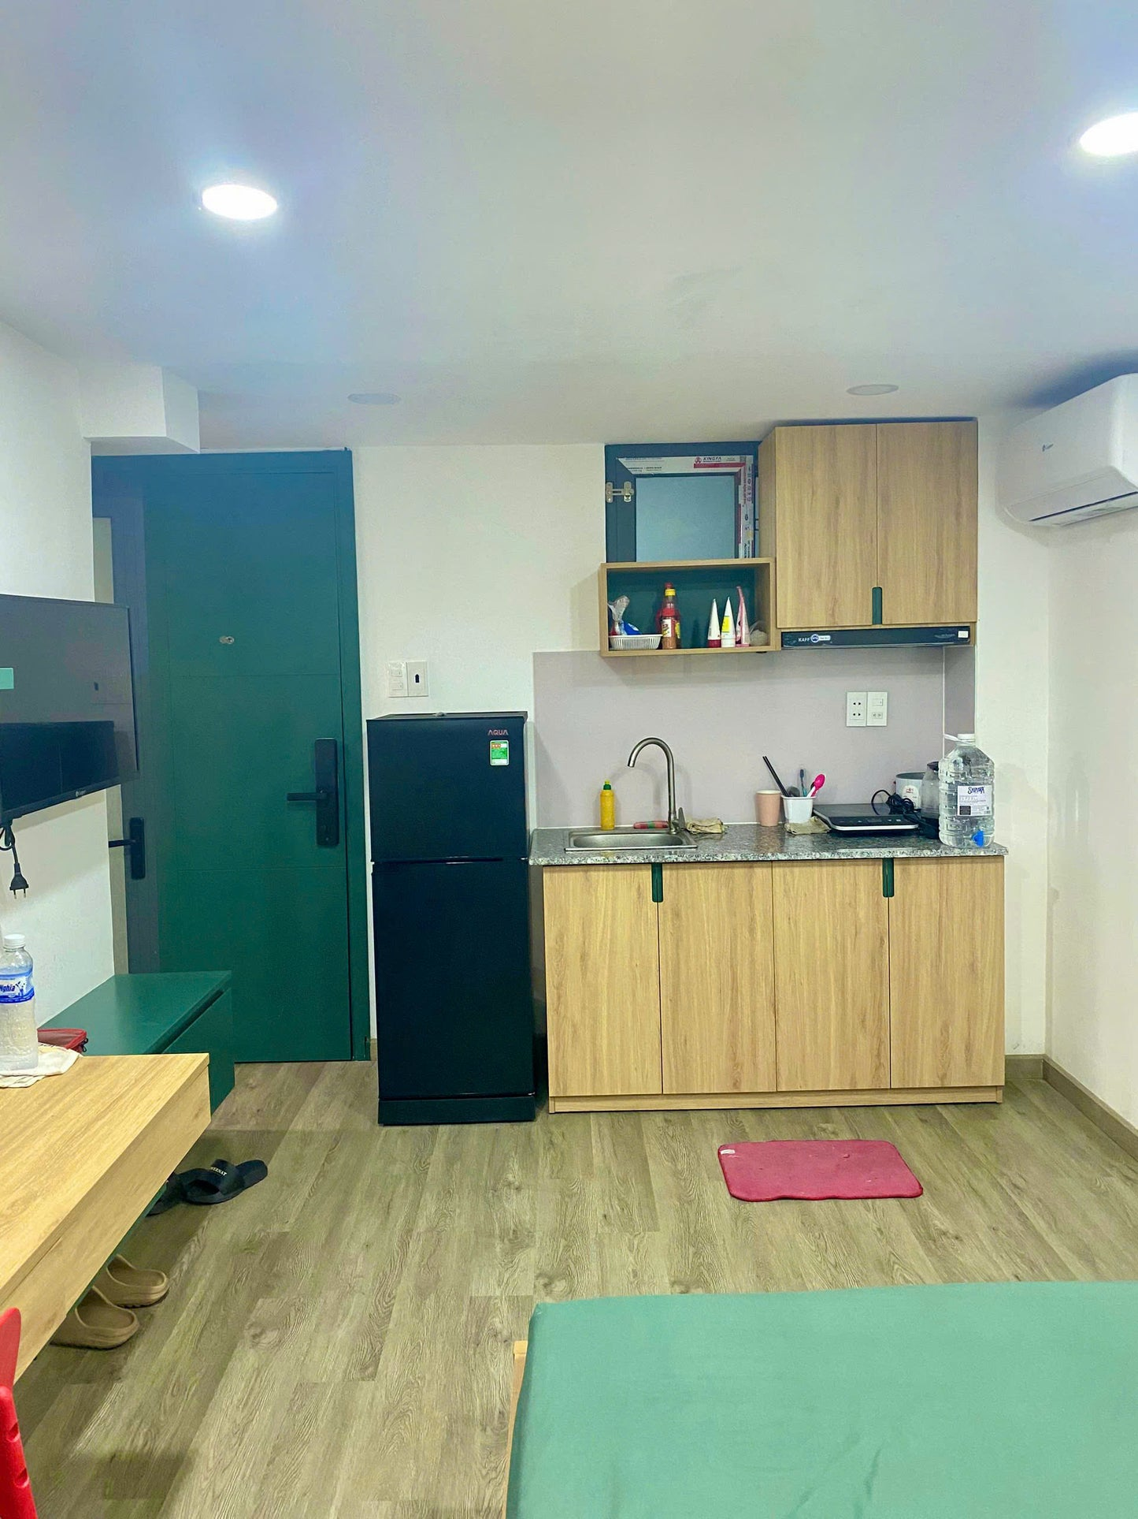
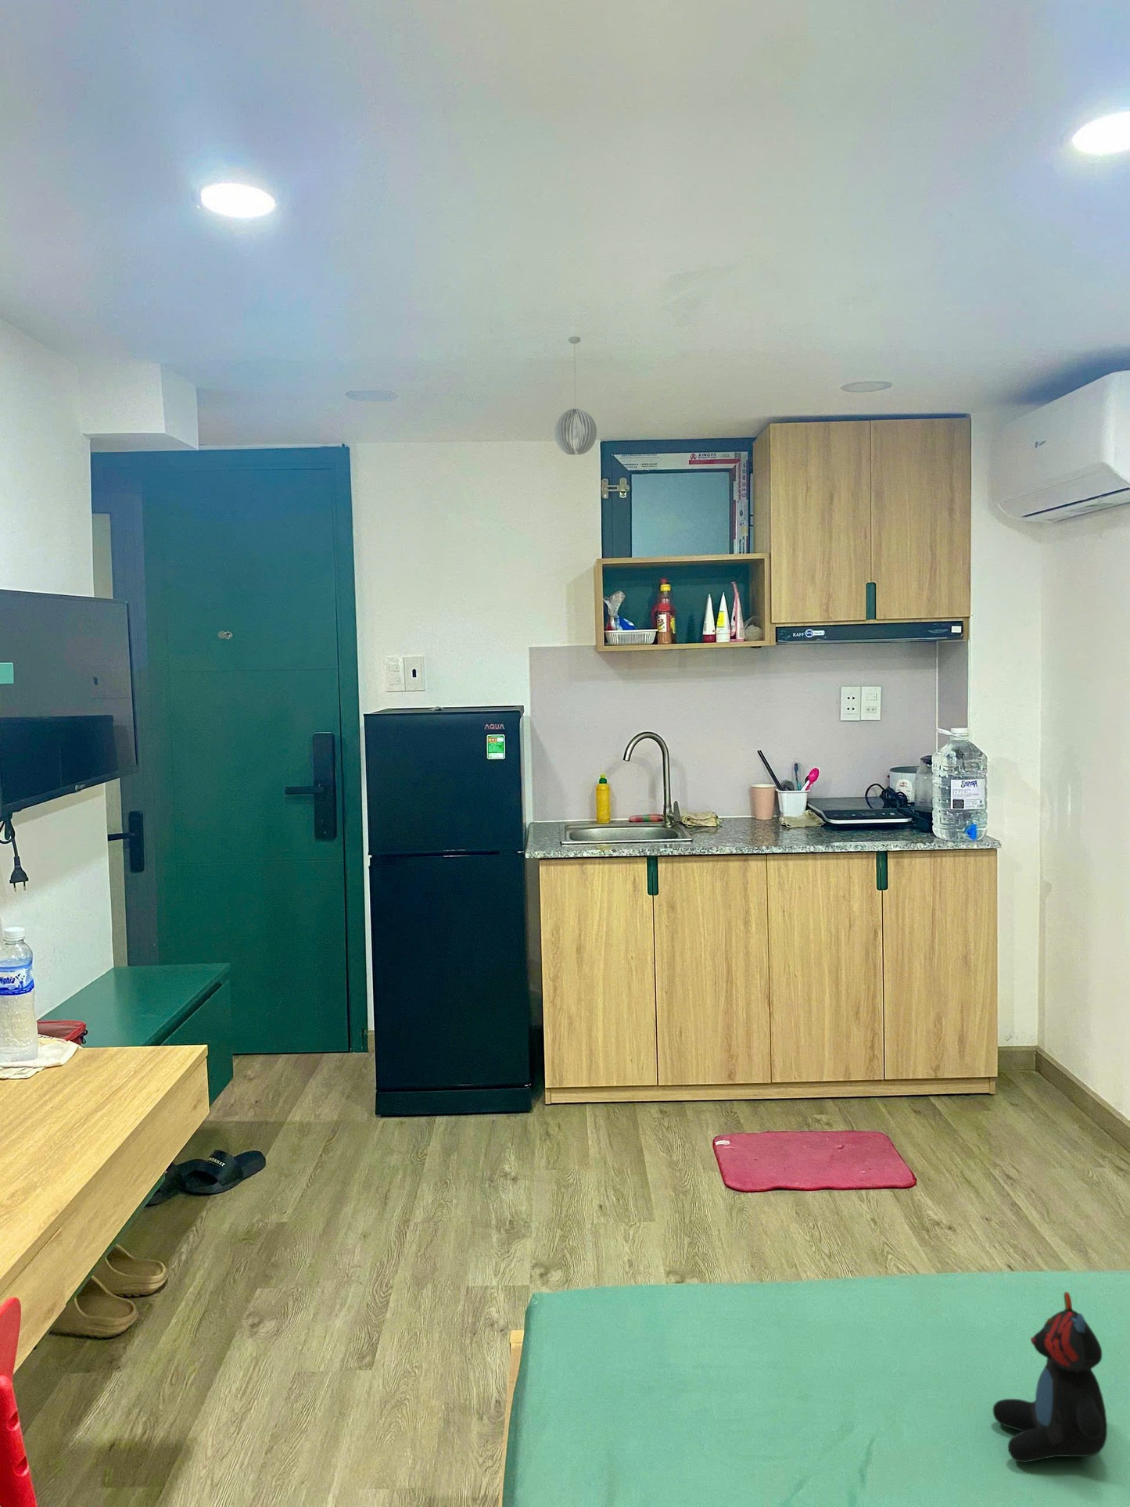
+ pendant light [553,336,597,456]
+ teddy bear [991,1291,1109,1463]
